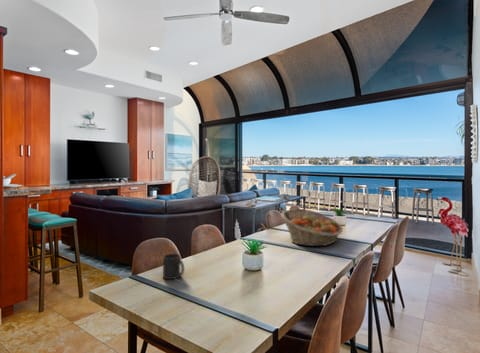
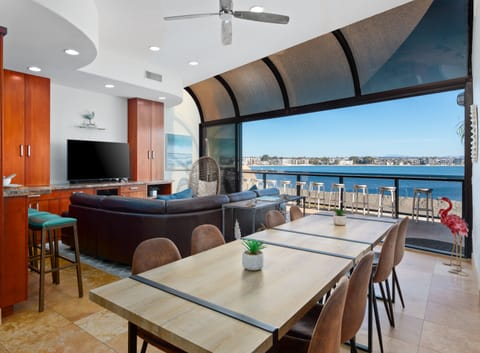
- mug [162,253,185,280]
- fruit basket [280,208,344,247]
